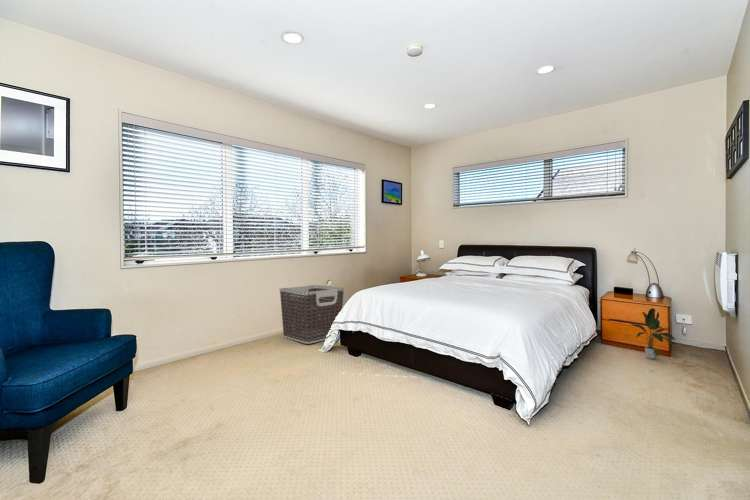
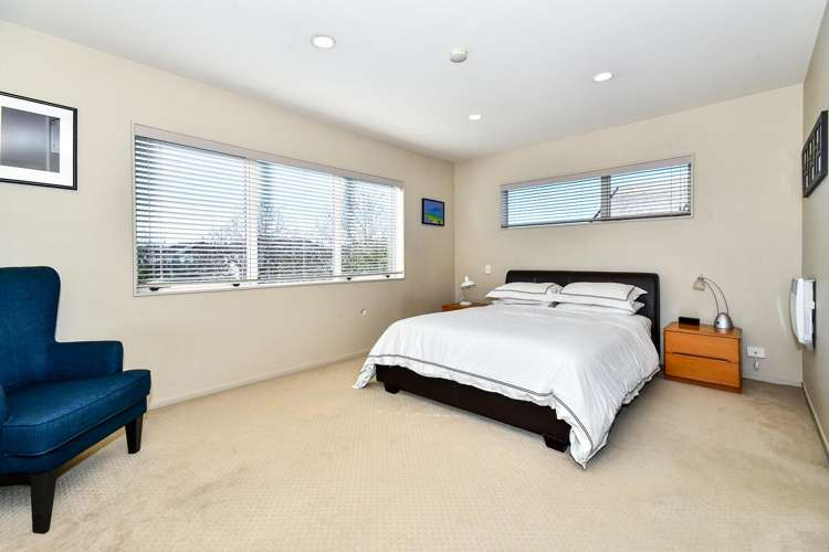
- potted plant [630,307,677,360]
- clothes hamper [278,284,345,345]
